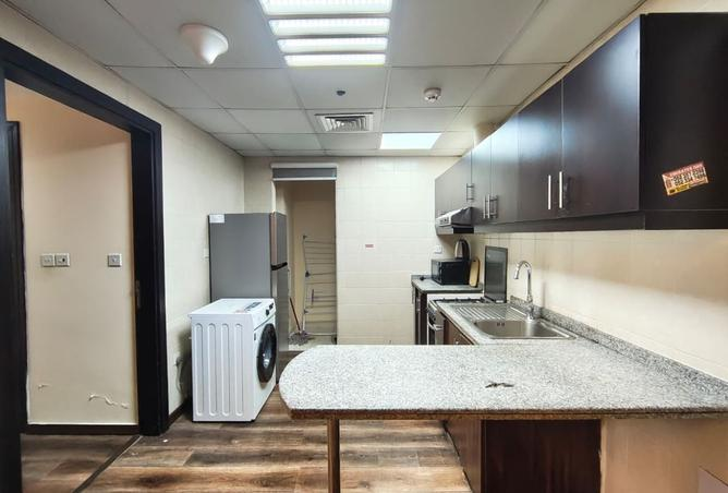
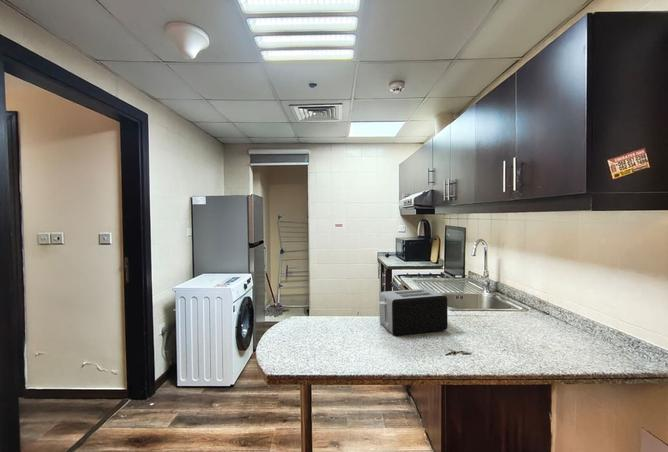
+ toaster [378,288,449,336]
